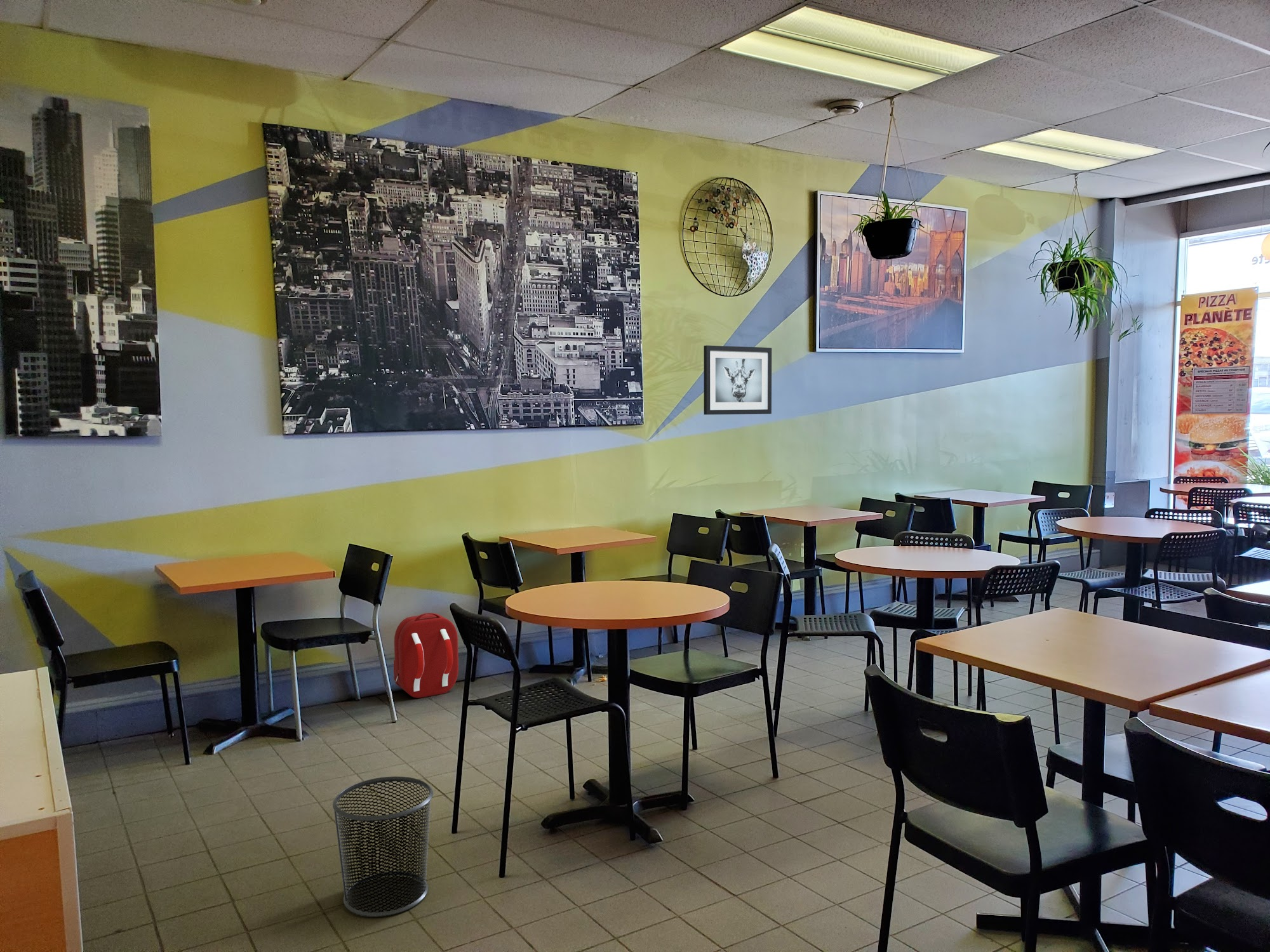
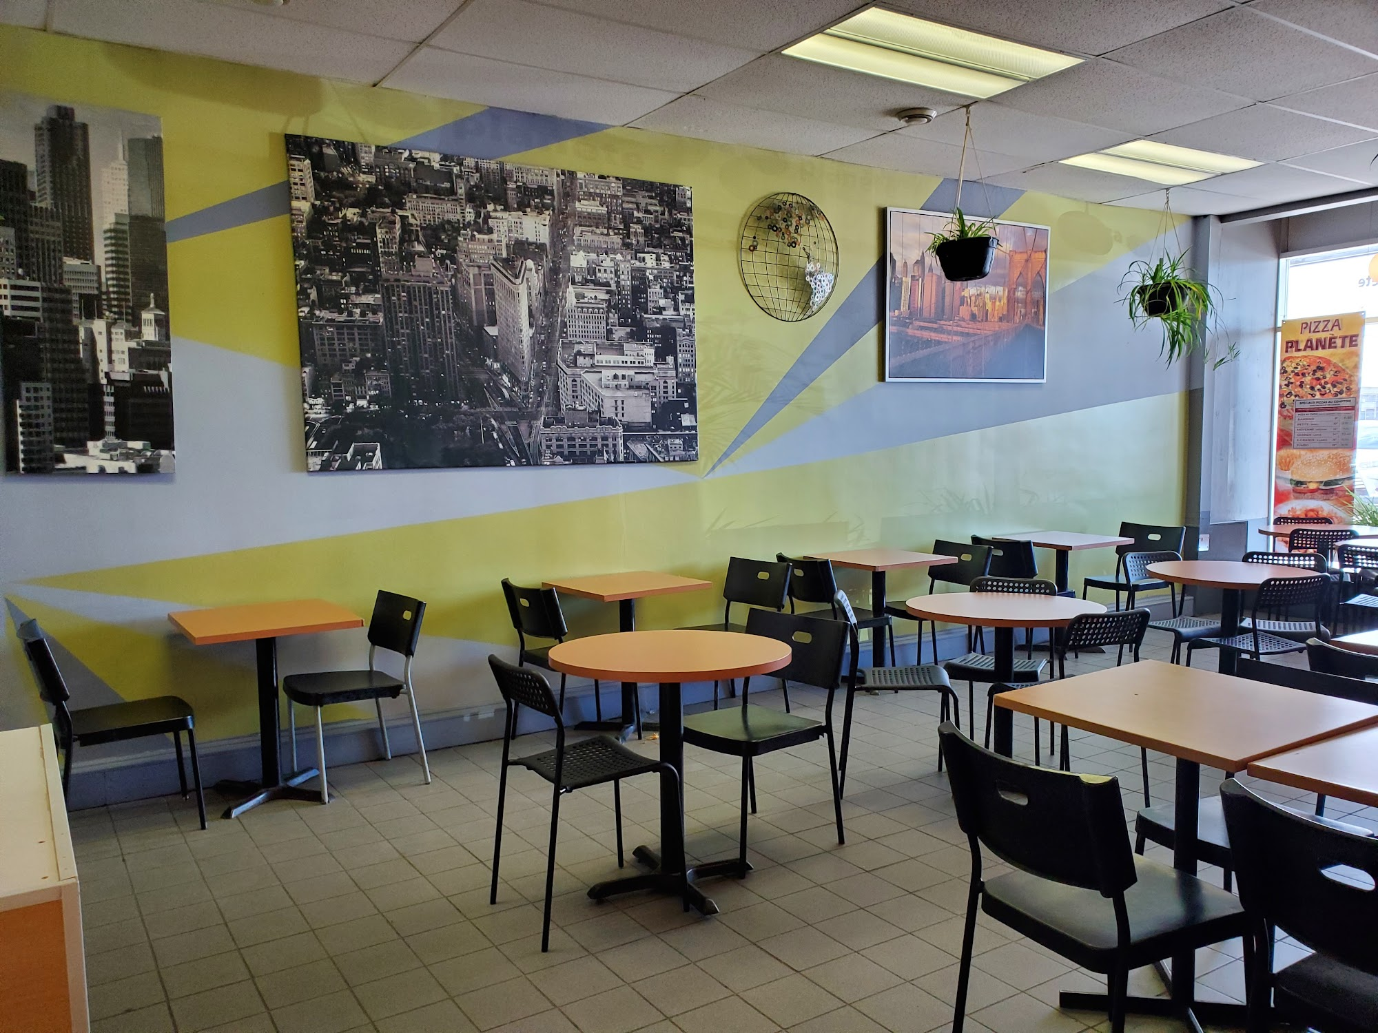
- waste bin [332,776,434,918]
- backpack [393,612,459,699]
- wall art [703,345,772,415]
